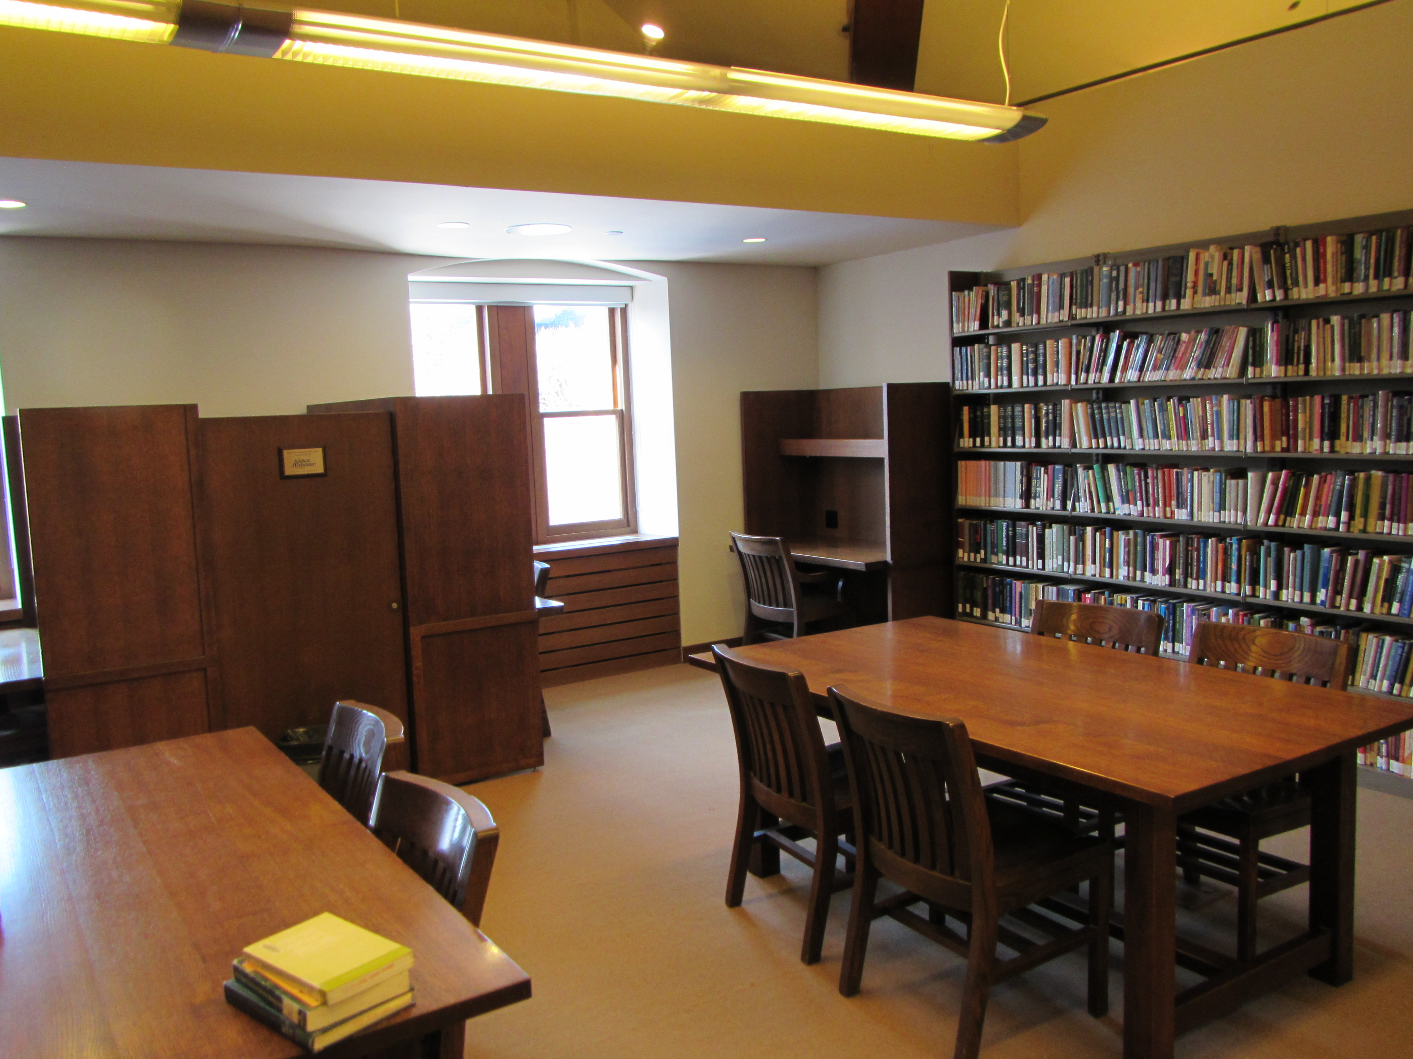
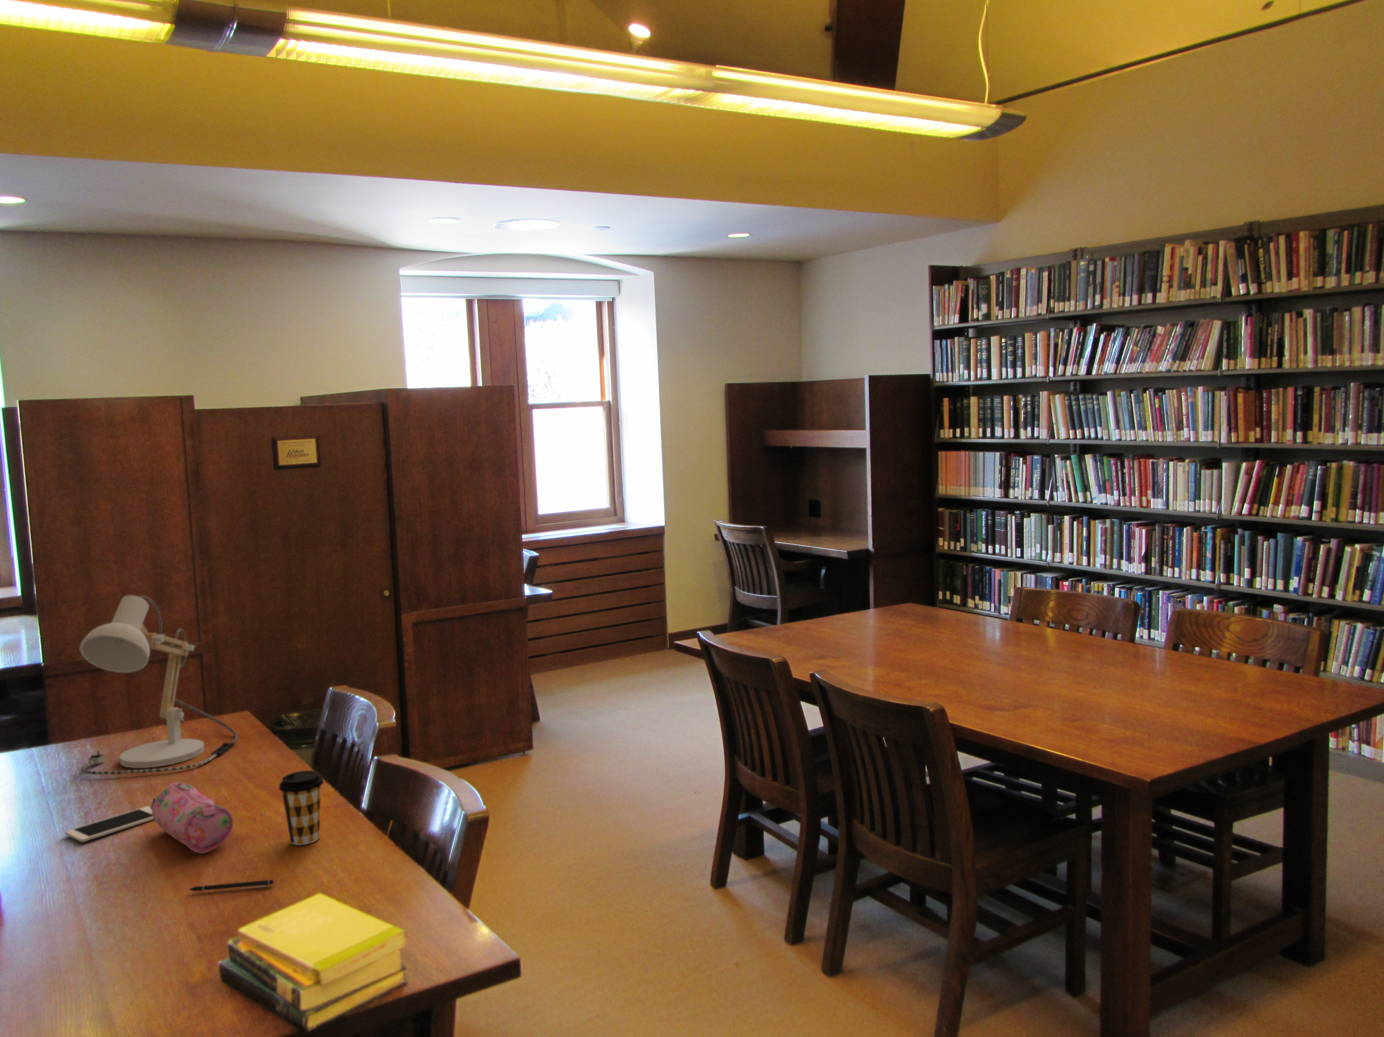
+ pencil case [150,781,233,853]
+ cell phone [65,806,155,842]
+ pen [187,879,275,892]
+ desk lamp [80,595,239,774]
+ coffee cup [279,770,324,845]
